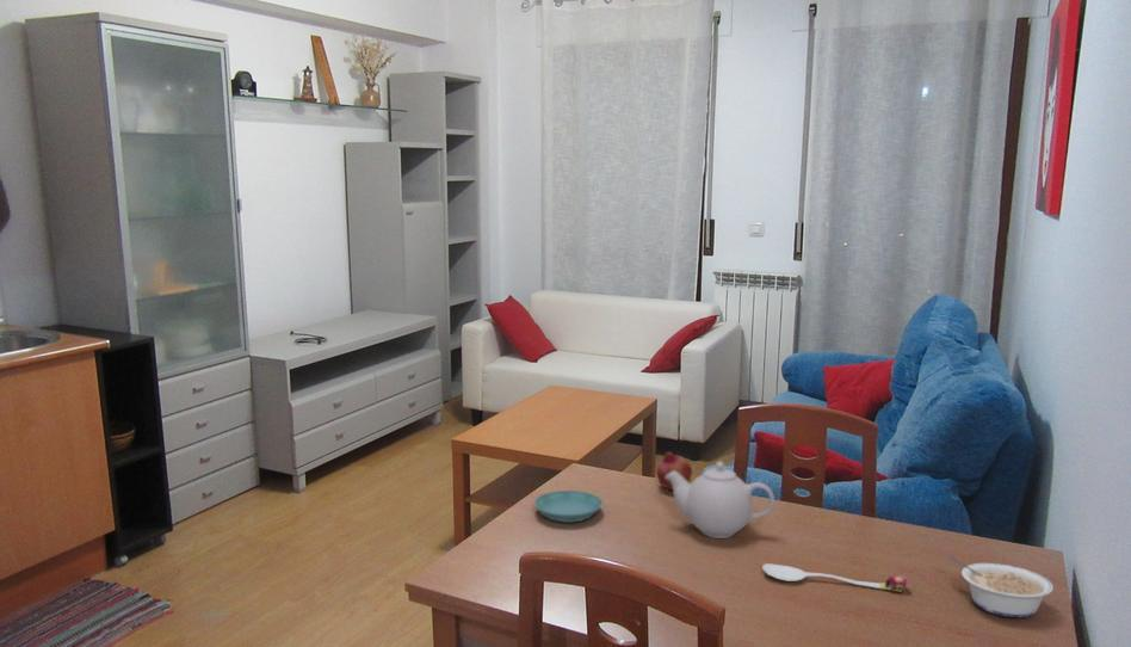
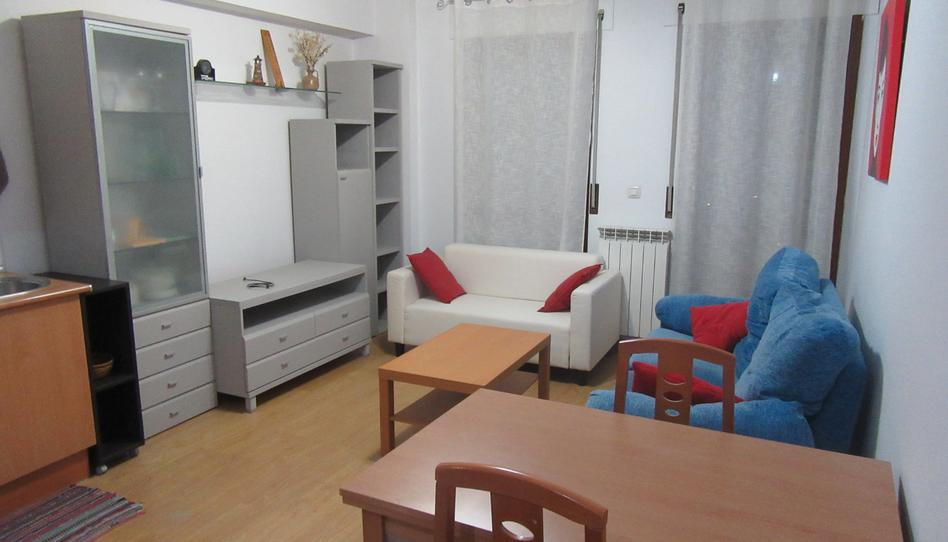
- fruit [655,450,693,491]
- teapot [666,461,775,540]
- legume [947,554,1055,618]
- spoon [761,562,909,593]
- saucer [533,489,604,523]
